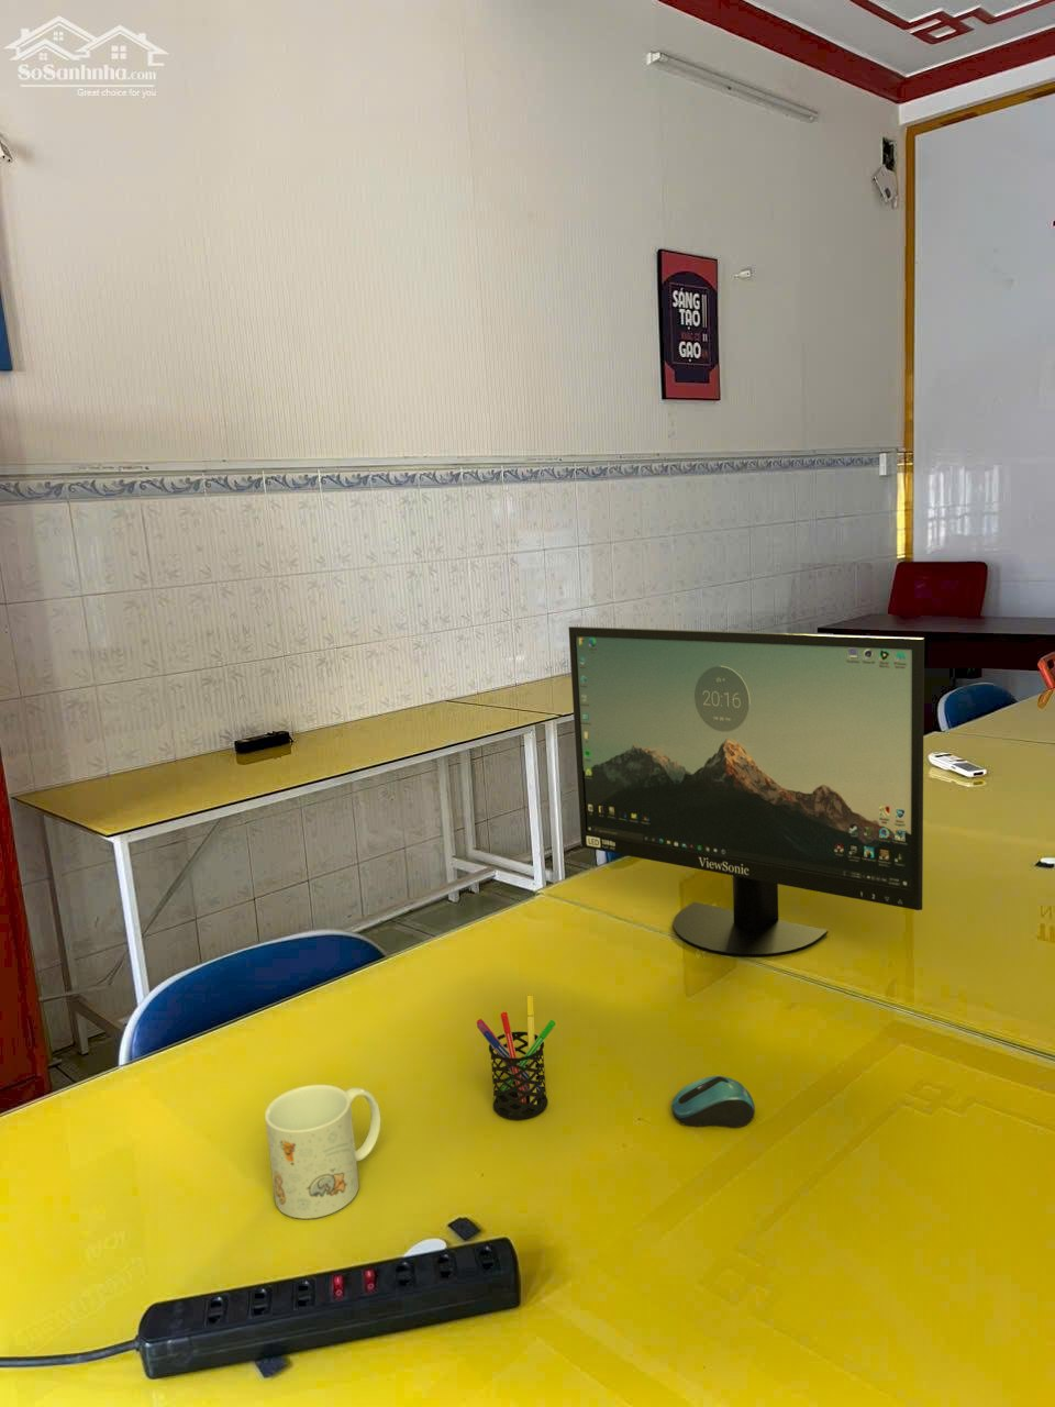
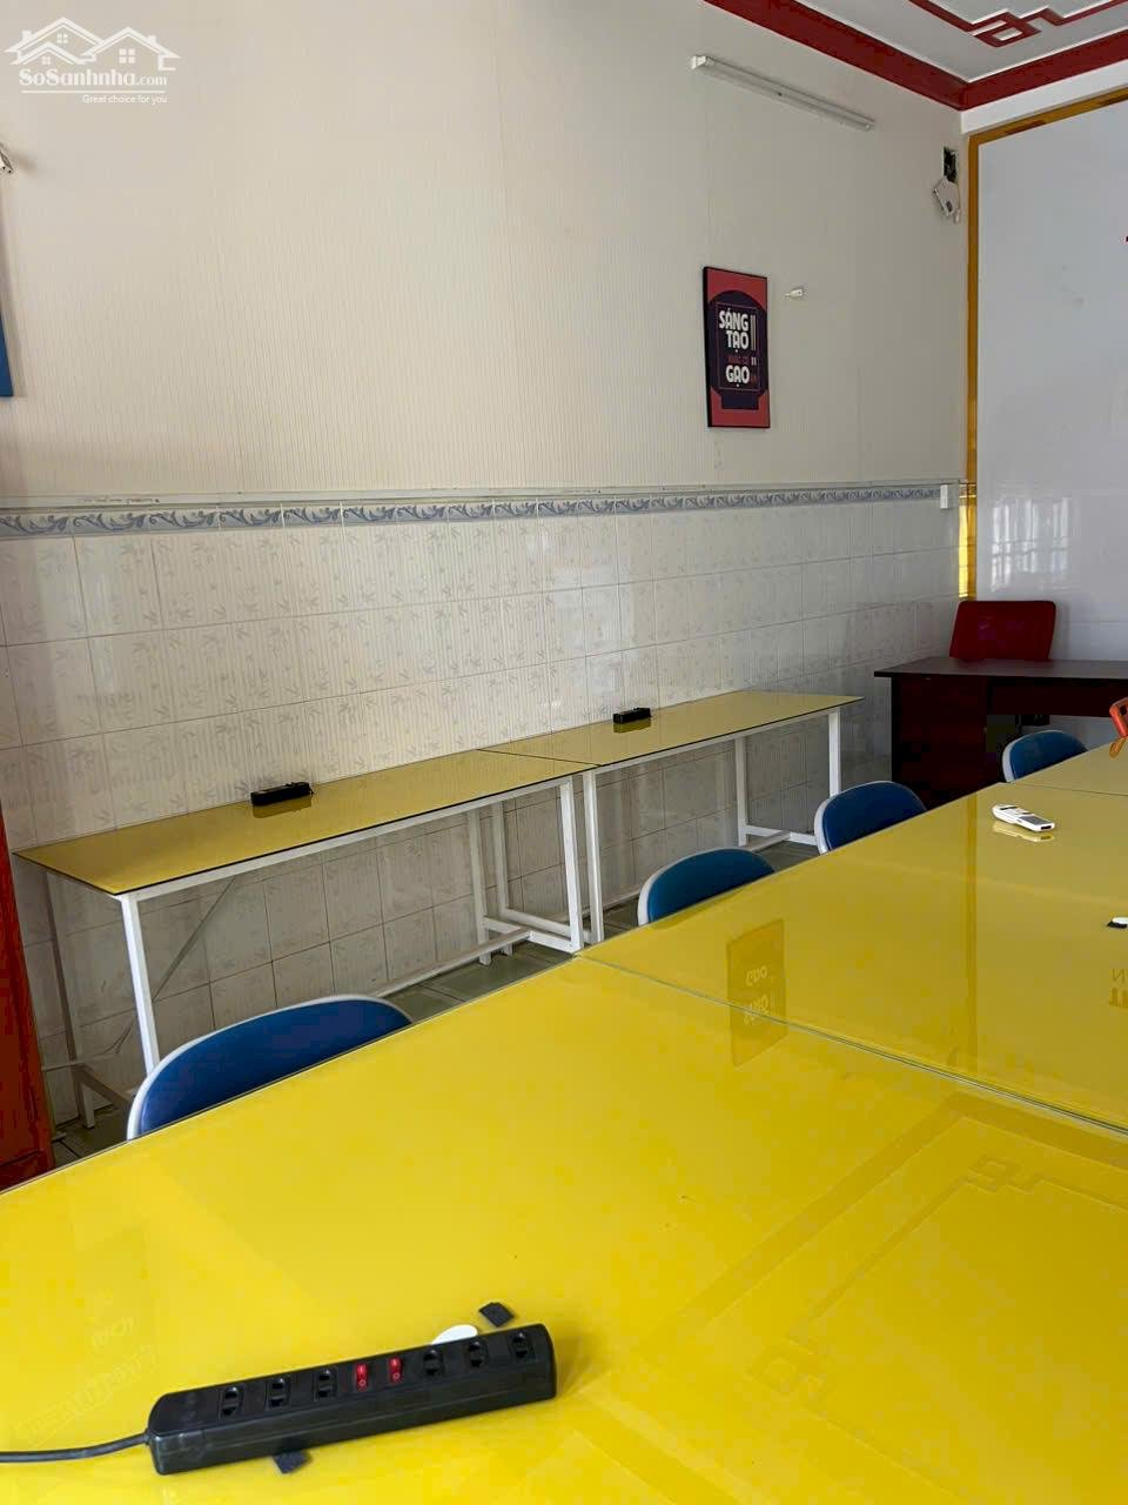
- mug [264,1084,381,1220]
- monitor [569,626,925,957]
- pen holder [475,995,556,1121]
- computer mouse [670,1075,756,1129]
